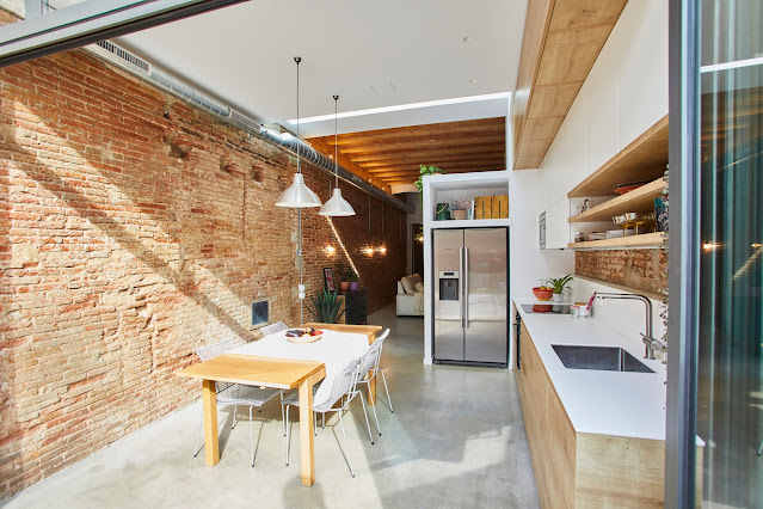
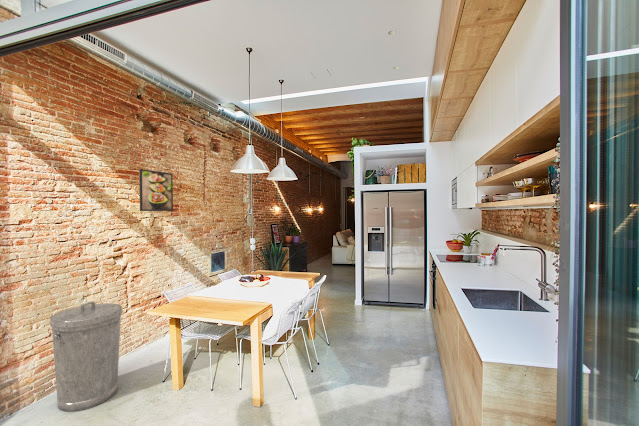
+ trash can [48,301,124,413]
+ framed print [138,168,174,212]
